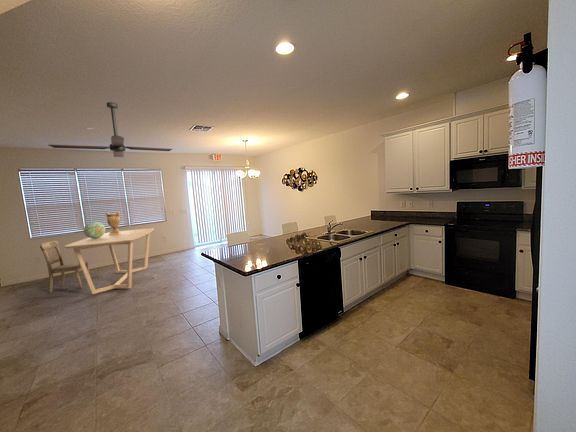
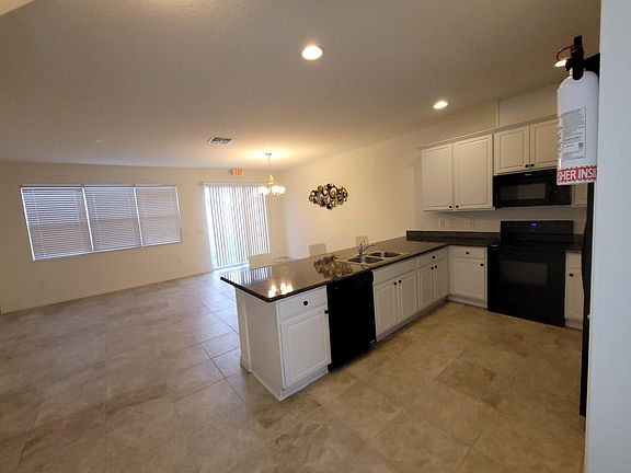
- dining table [63,227,155,296]
- chair [39,240,92,294]
- ceiling fan [47,101,173,158]
- decorative urn [105,211,122,235]
- decorative globe [83,221,106,239]
